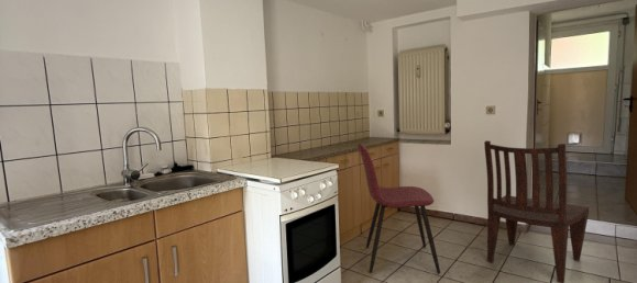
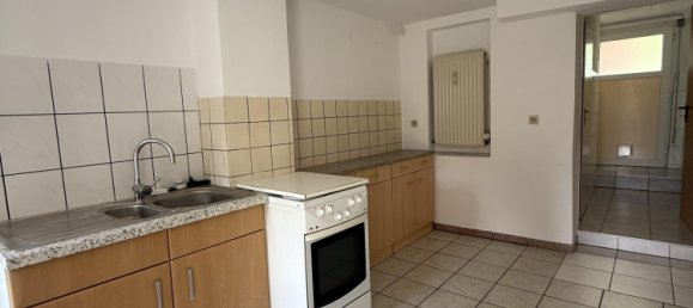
- dining chair [483,139,590,283]
- dining chair [356,142,441,274]
